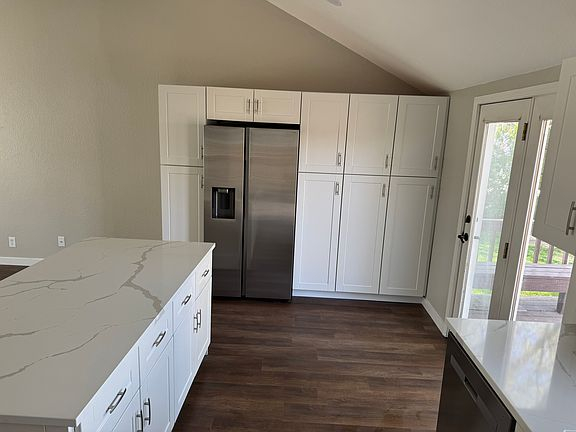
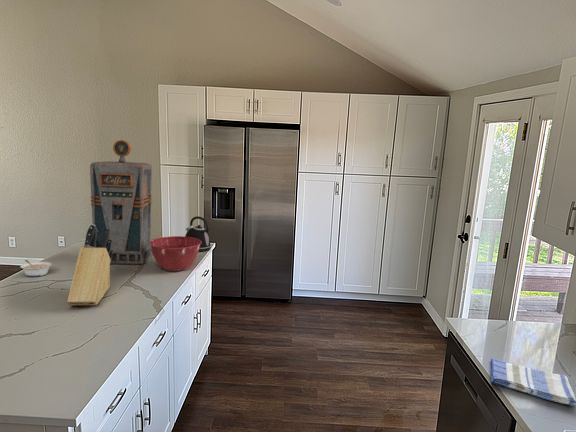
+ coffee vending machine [89,139,153,265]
+ dish towel [490,358,576,407]
+ mixing bowl [149,235,201,272]
+ knife block [66,223,113,307]
+ legume [19,259,53,278]
+ kettle [184,215,212,252]
